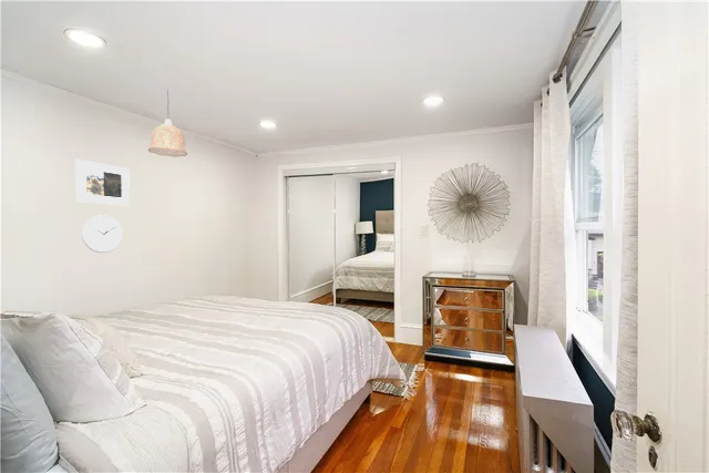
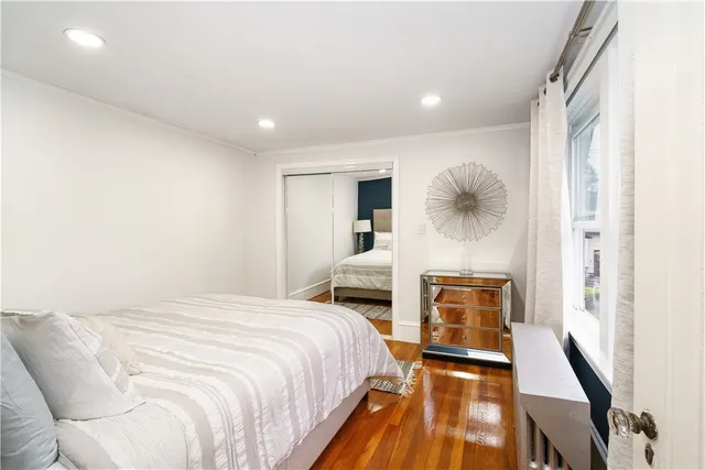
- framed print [74,158,131,207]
- wall clock [81,214,124,254]
- pendant lamp [147,89,188,157]
